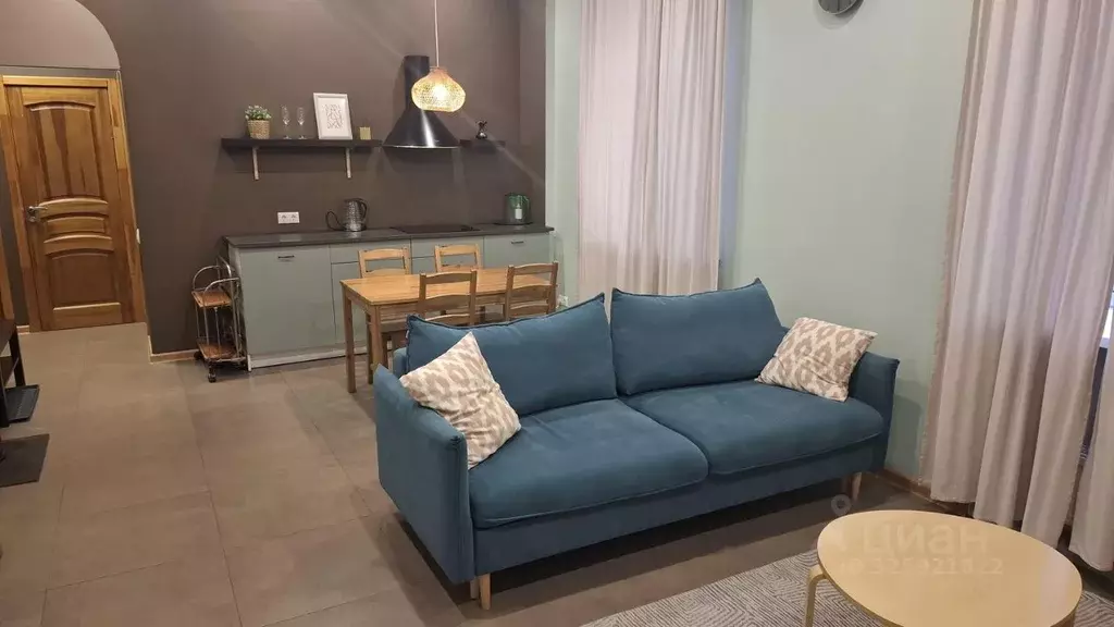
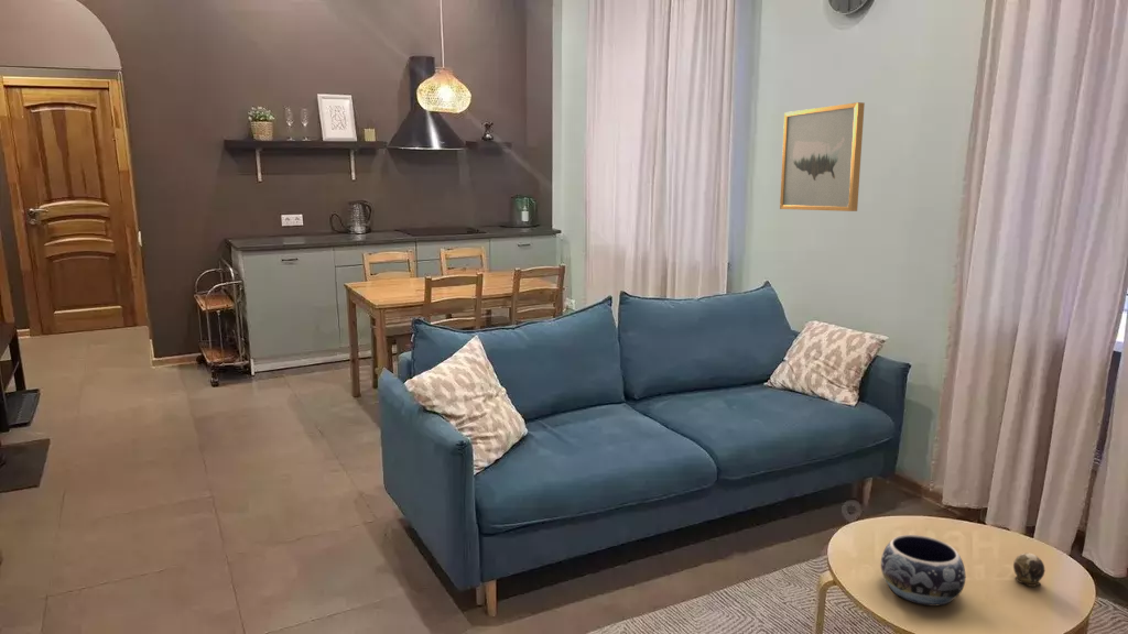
+ decorative egg [1012,551,1045,588]
+ wall art [779,101,866,212]
+ decorative bowl [880,534,966,608]
